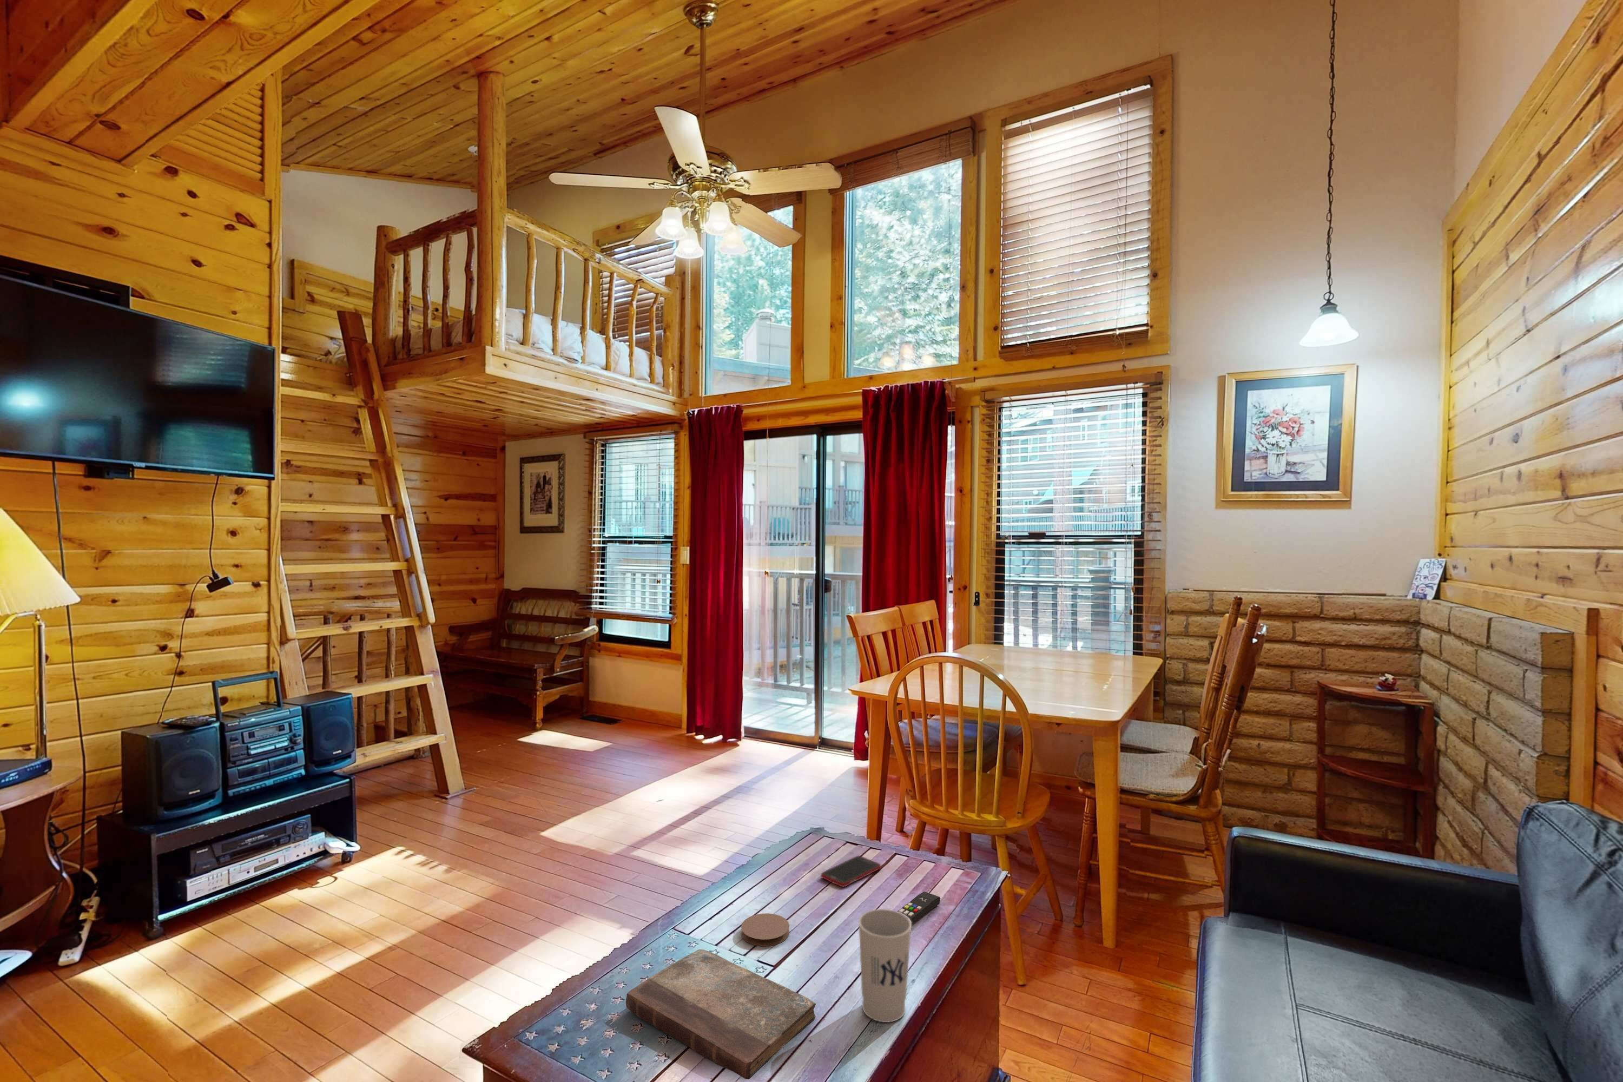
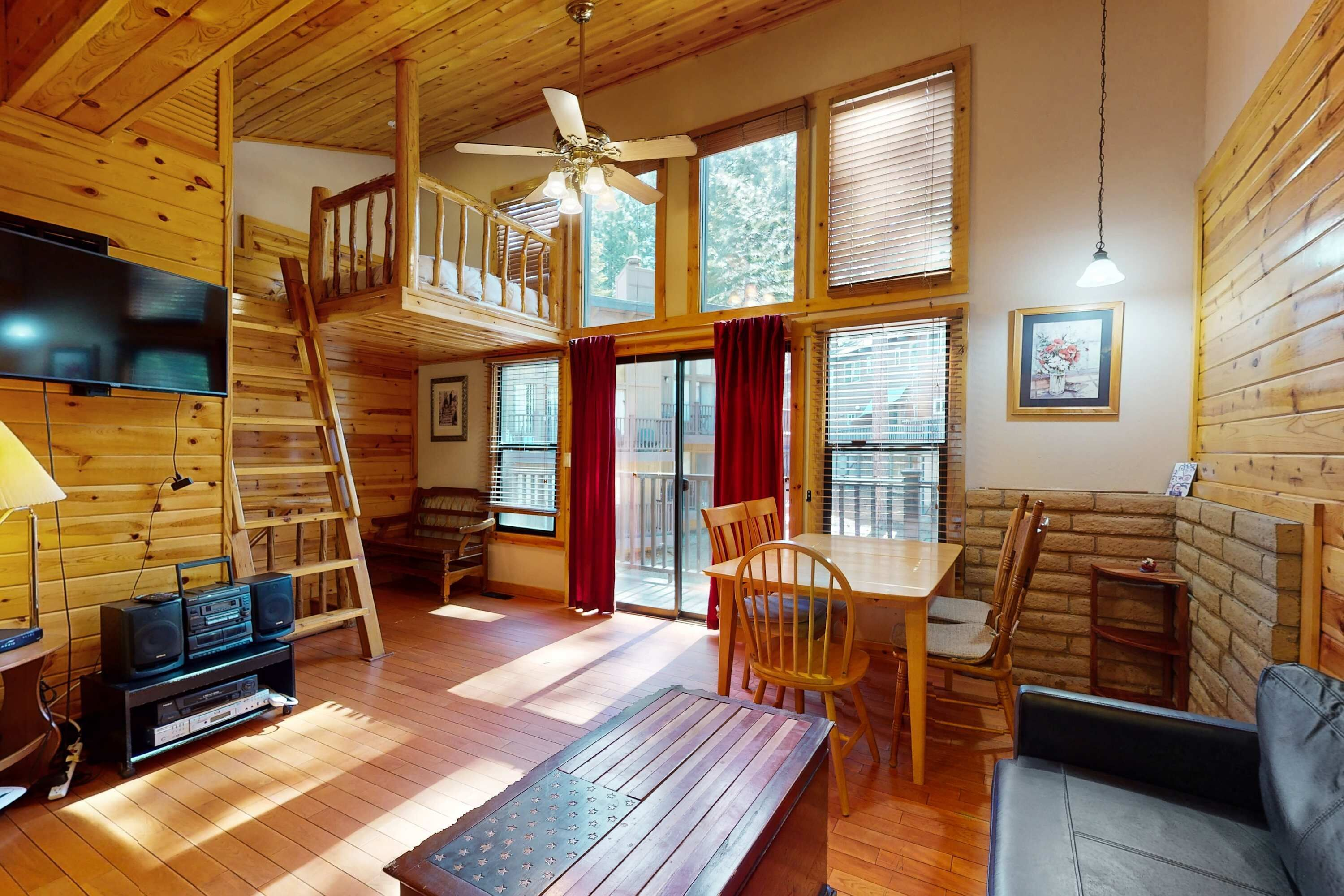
- book [626,949,816,1080]
- remote control [897,891,941,924]
- cup [859,908,912,1023]
- coaster [740,913,790,947]
- cell phone [820,855,882,888]
